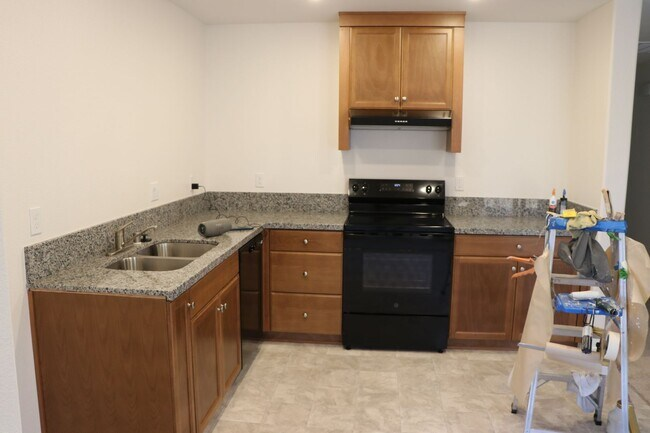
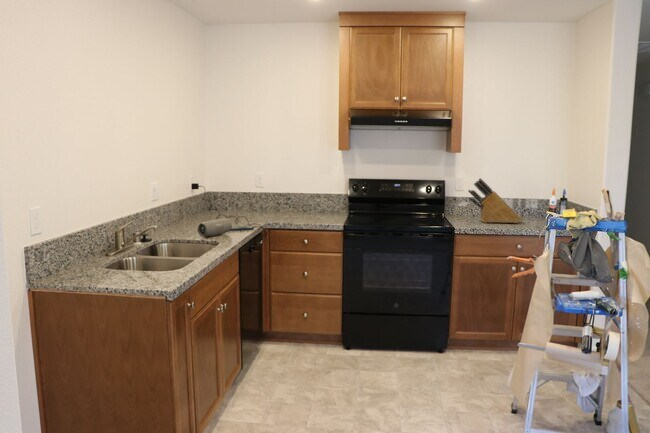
+ knife block [467,177,522,224]
